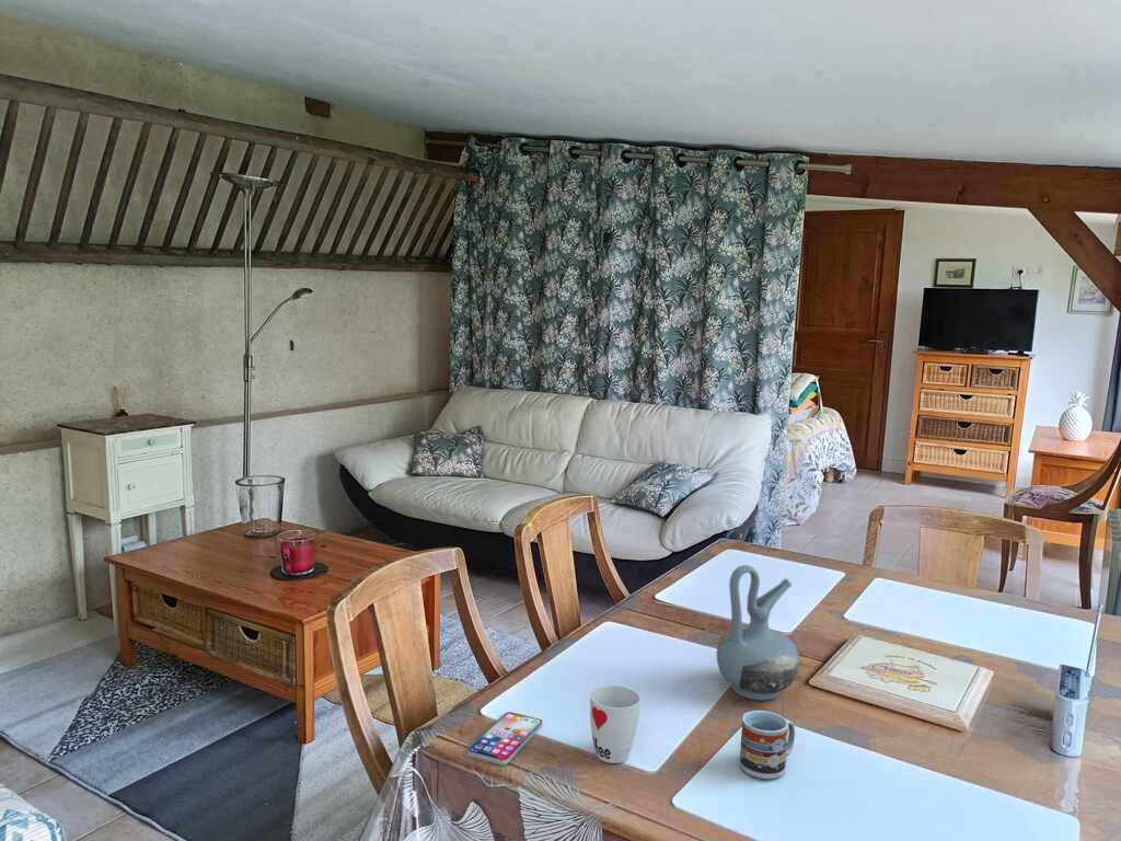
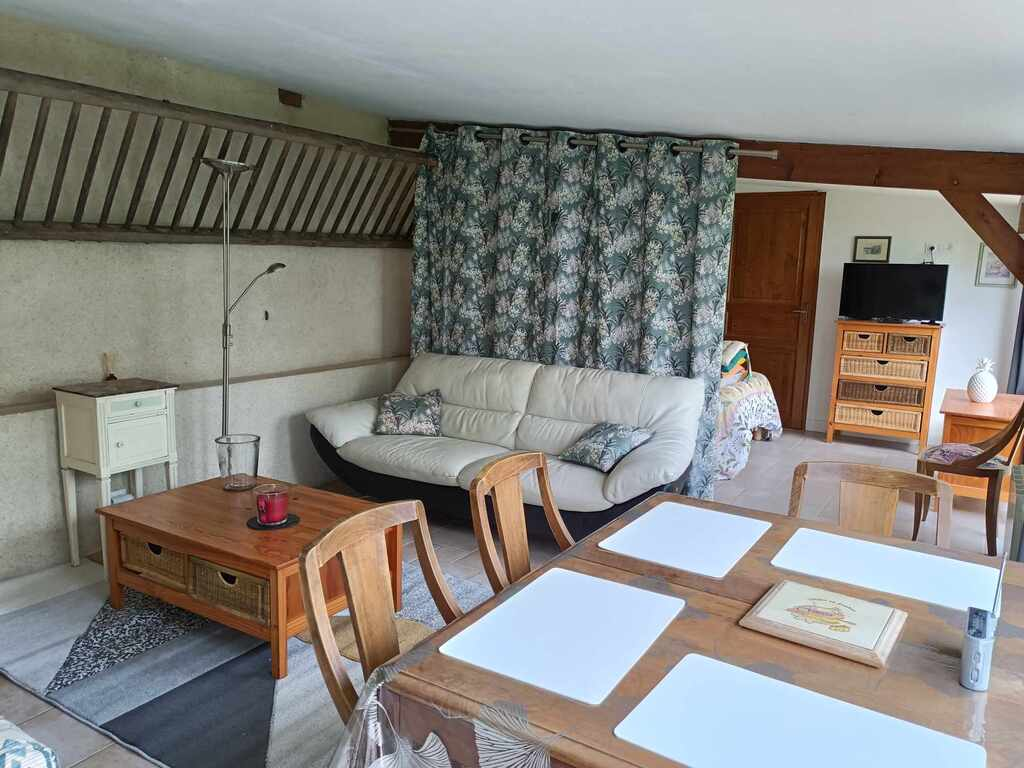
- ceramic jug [716,564,800,701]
- cup [739,710,796,780]
- cup [589,684,642,764]
- smartphone [466,711,543,765]
